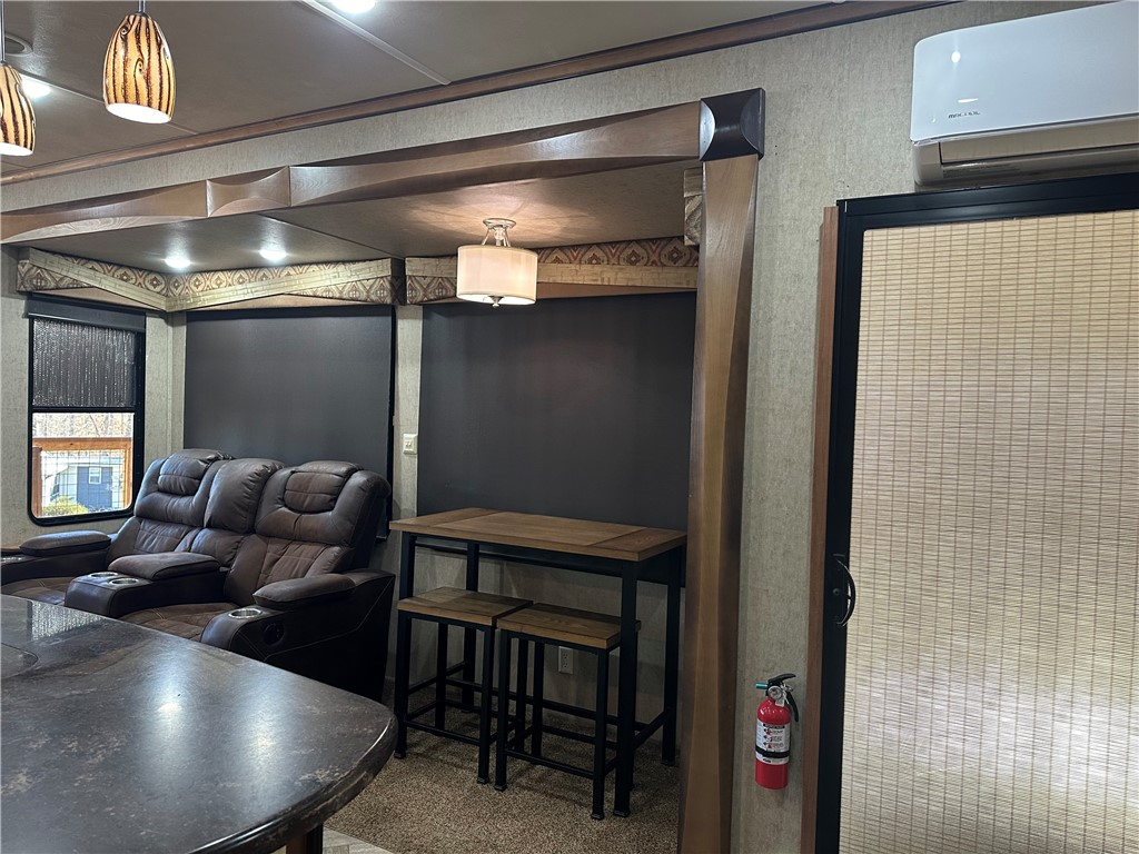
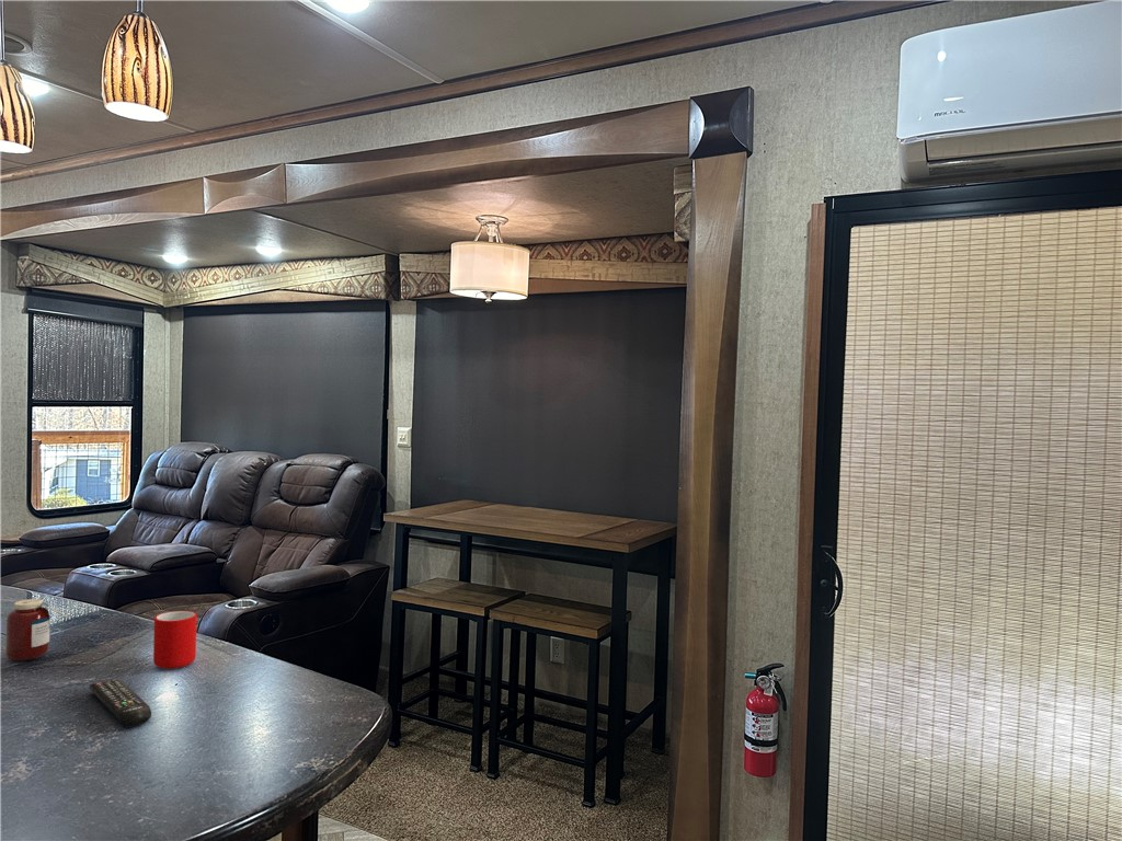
+ remote control [88,677,152,728]
+ cup [152,610,198,670]
+ jar [4,597,71,661]
